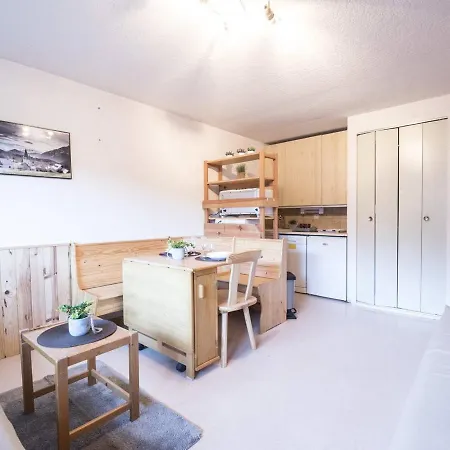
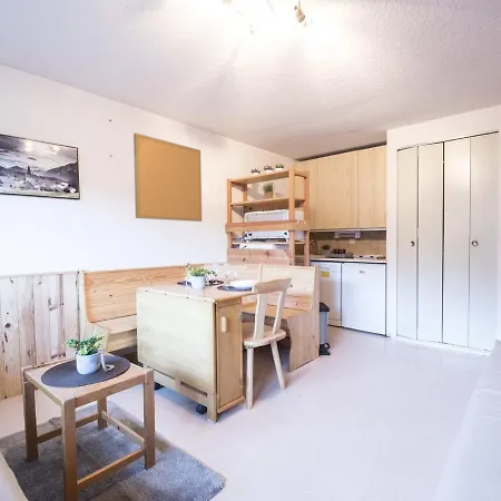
+ wall art [132,132,203,223]
